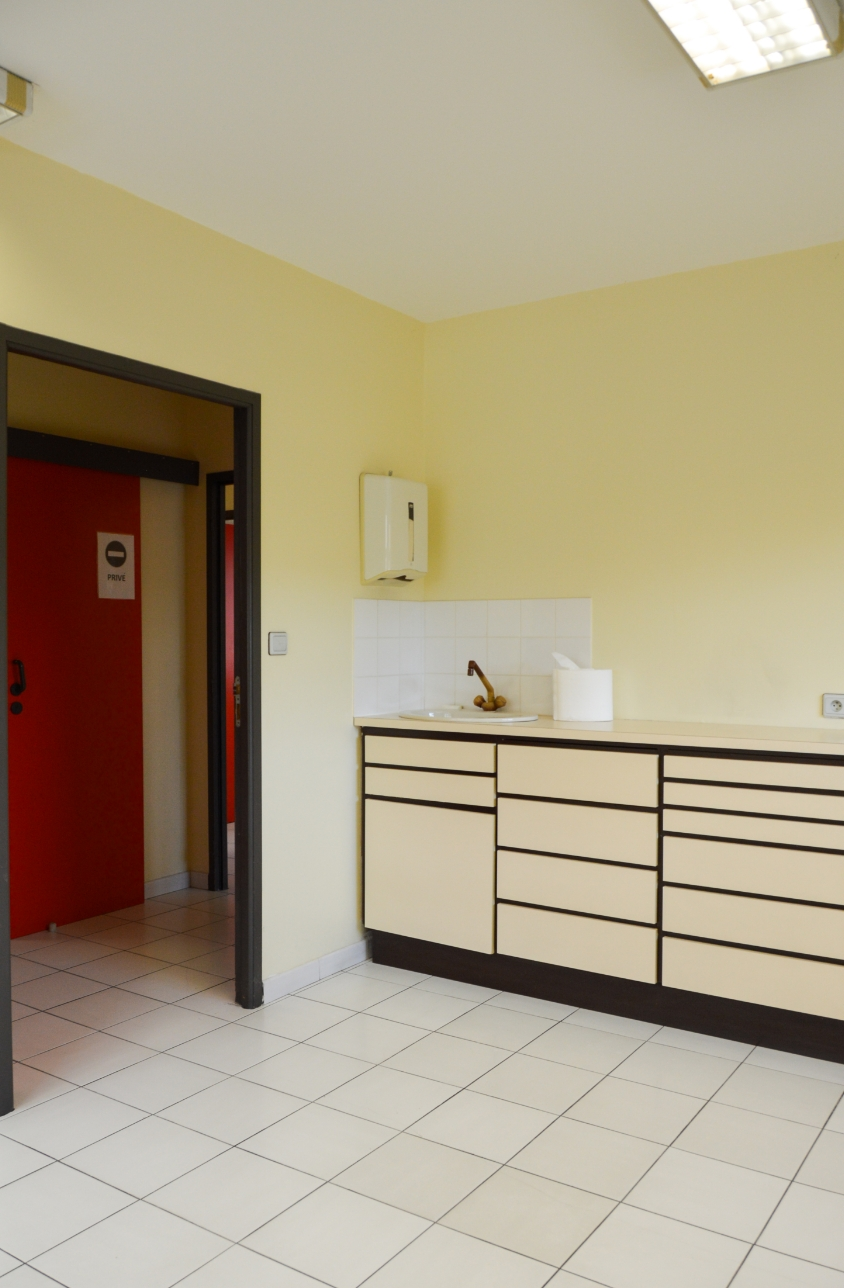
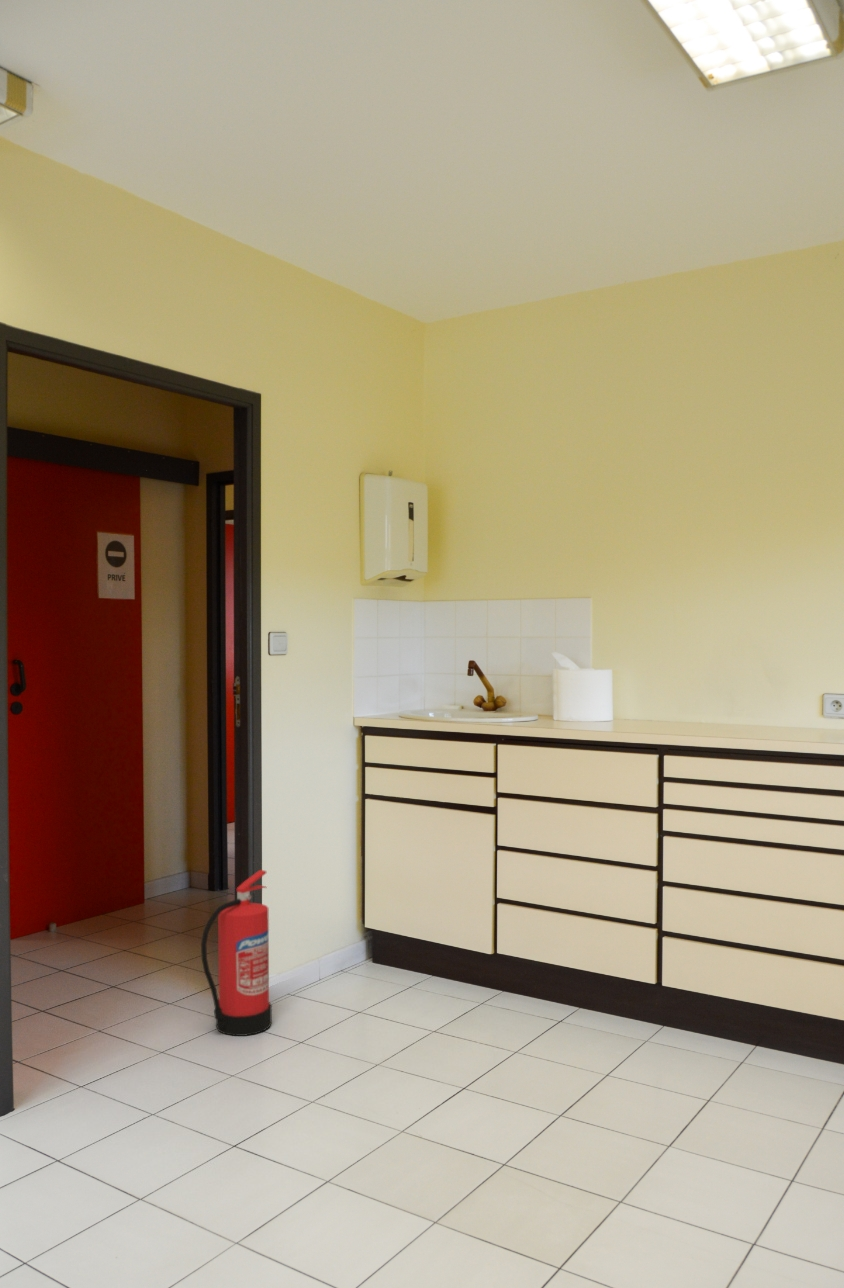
+ fire extinguisher [200,869,273,1037]
